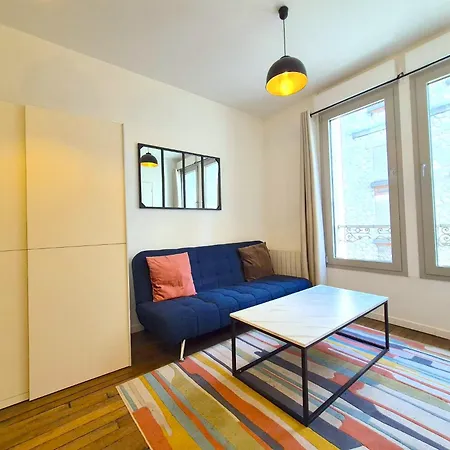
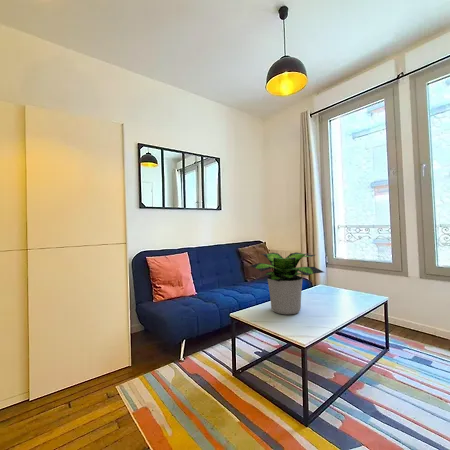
+ potted plant [250,251,324,316]
